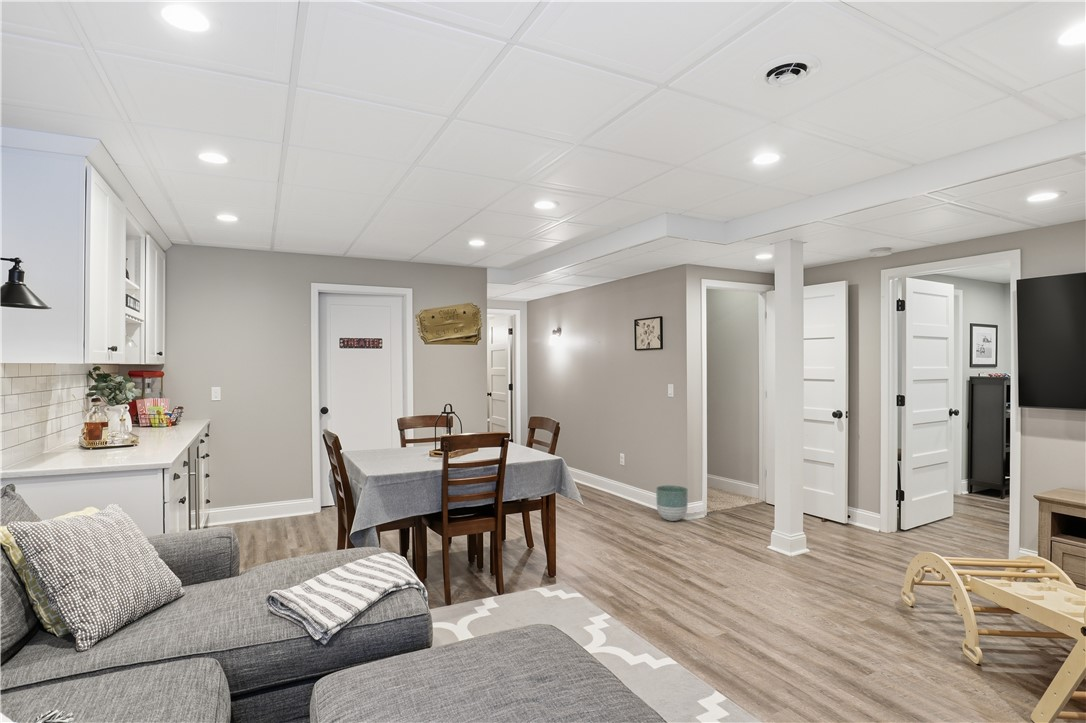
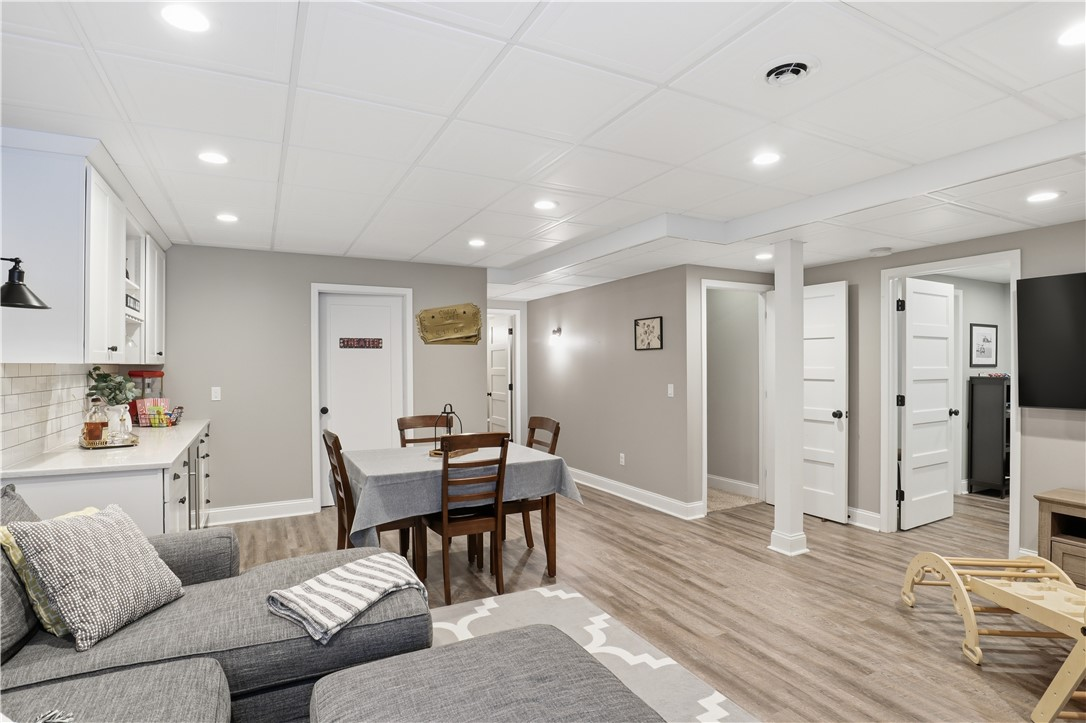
- planter [655,484,689,522]
